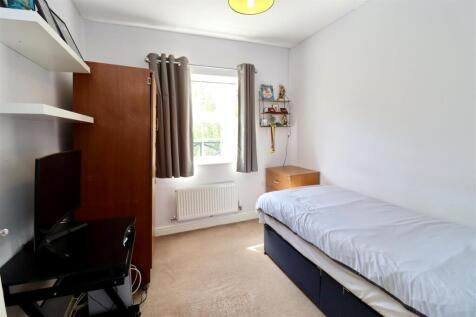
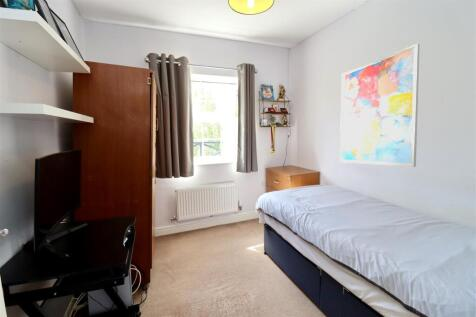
+ wall art [339,43,421,168]
